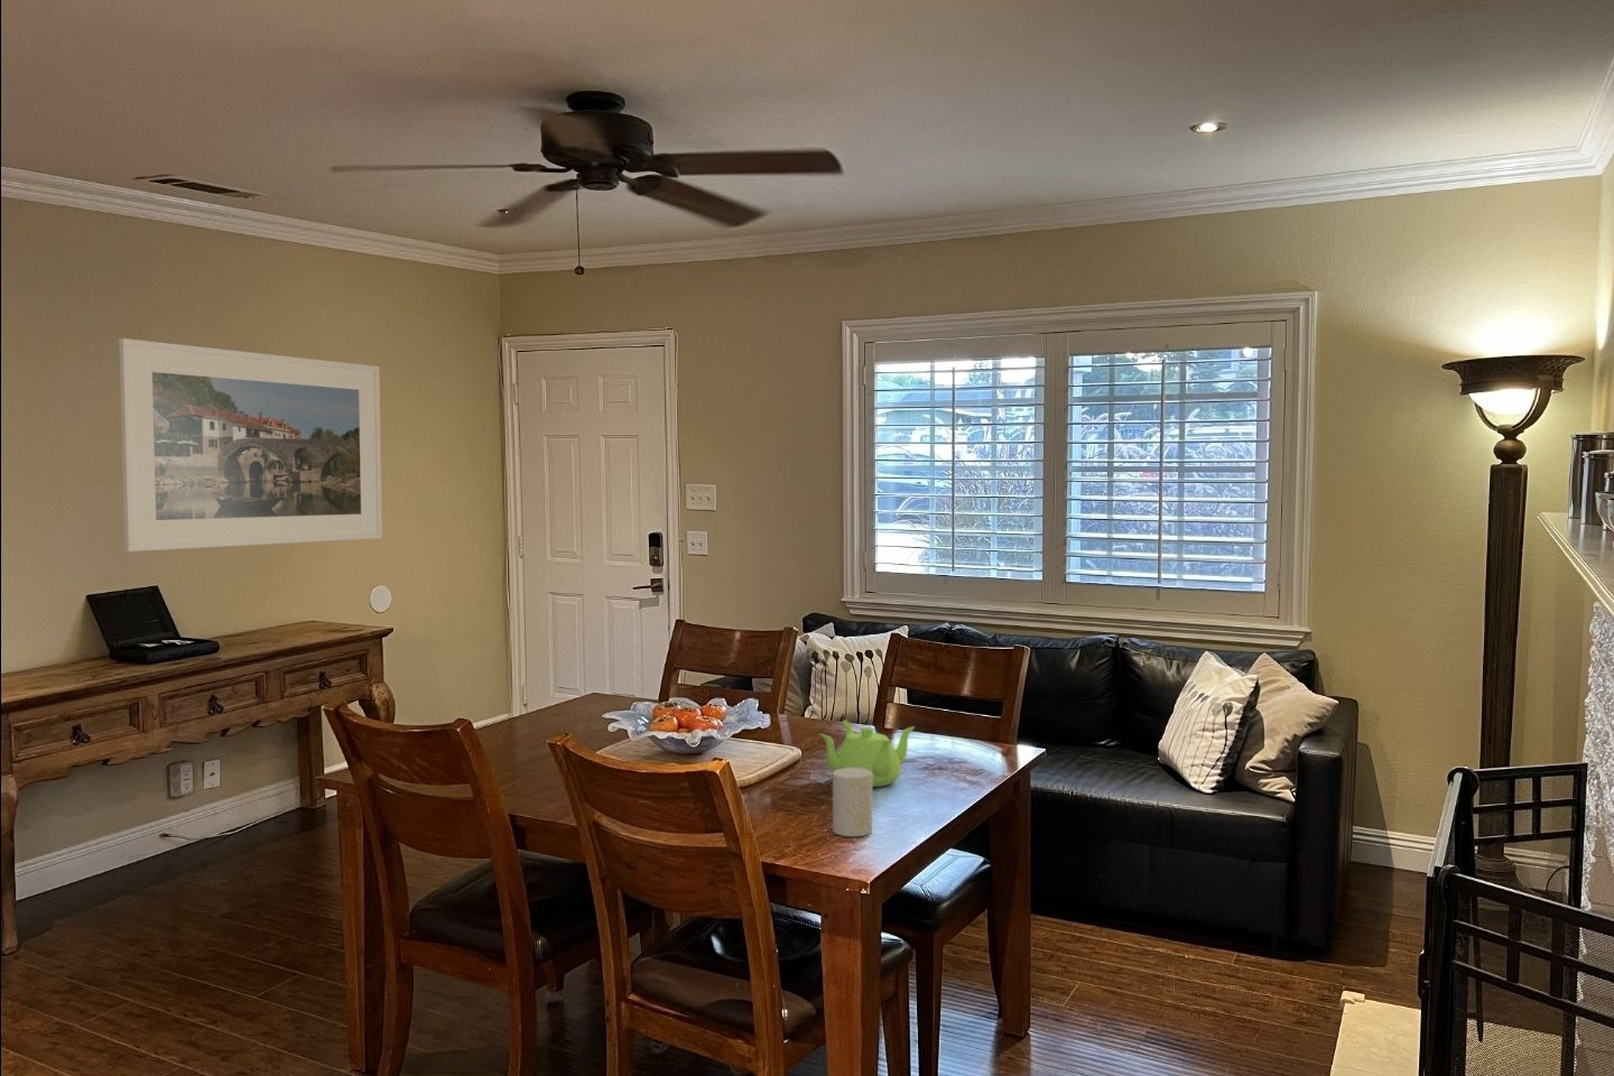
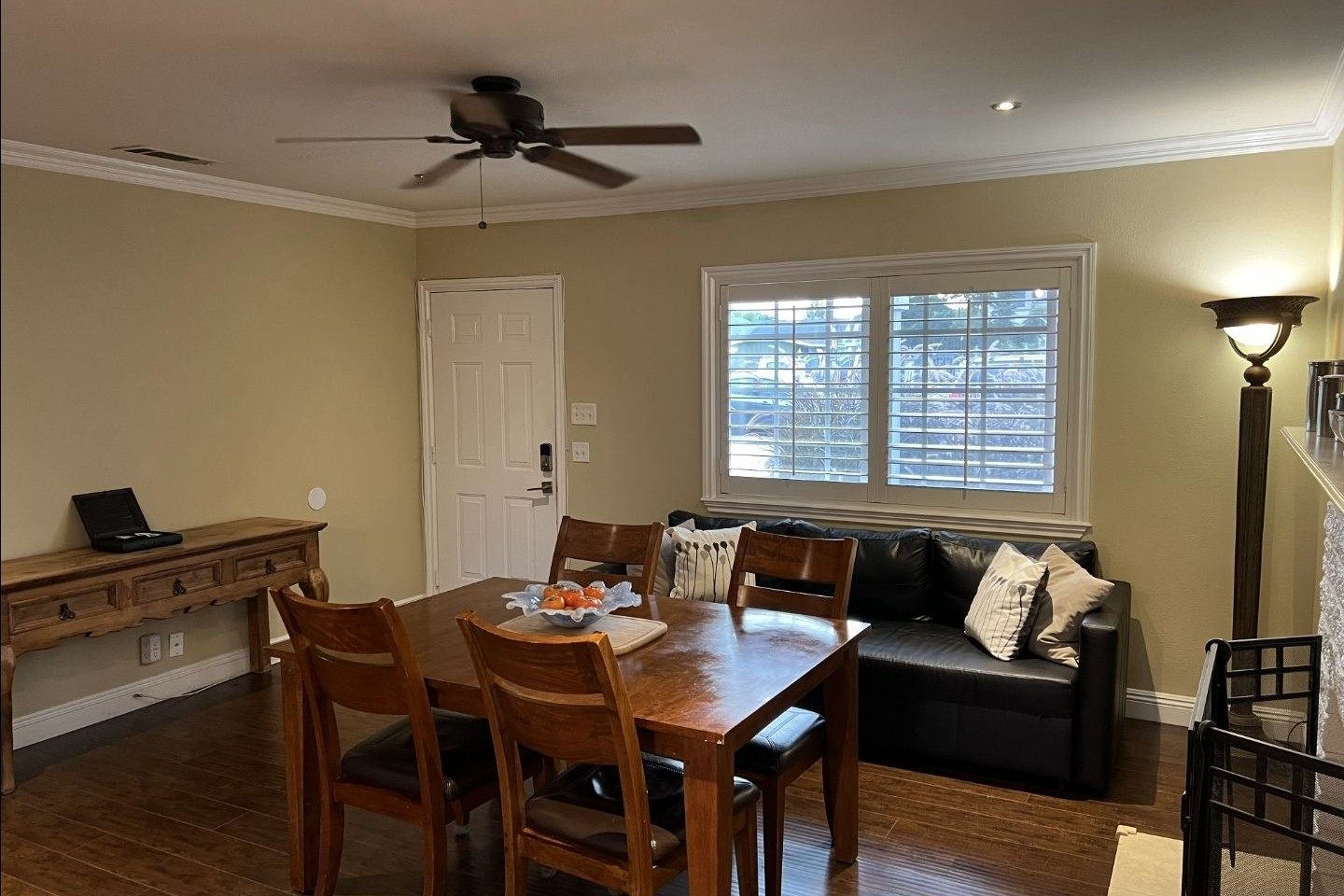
- cup [832,767,873,837]
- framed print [118,337,383,552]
- teapot [818,719,916,788]
